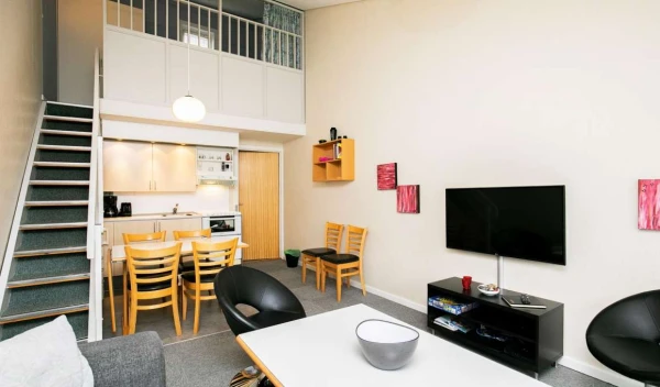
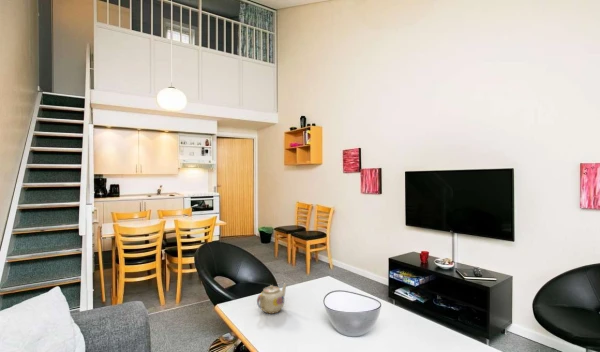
+ teapot [256,282,288,315]
